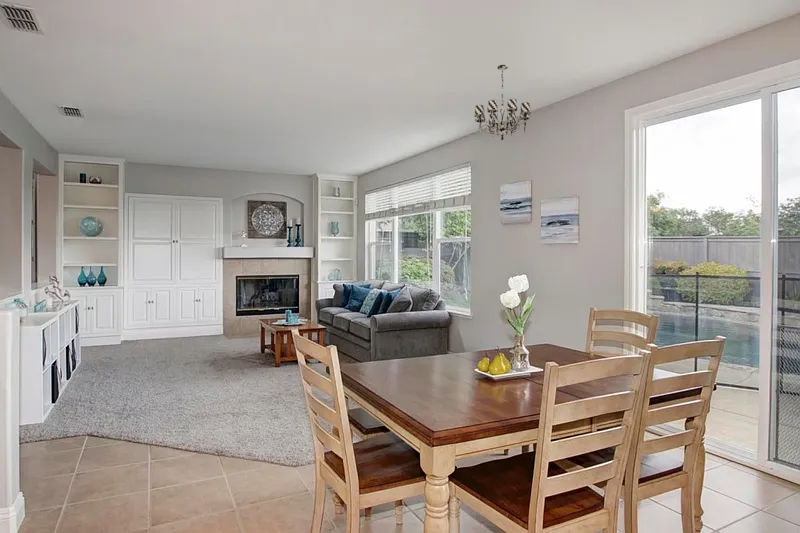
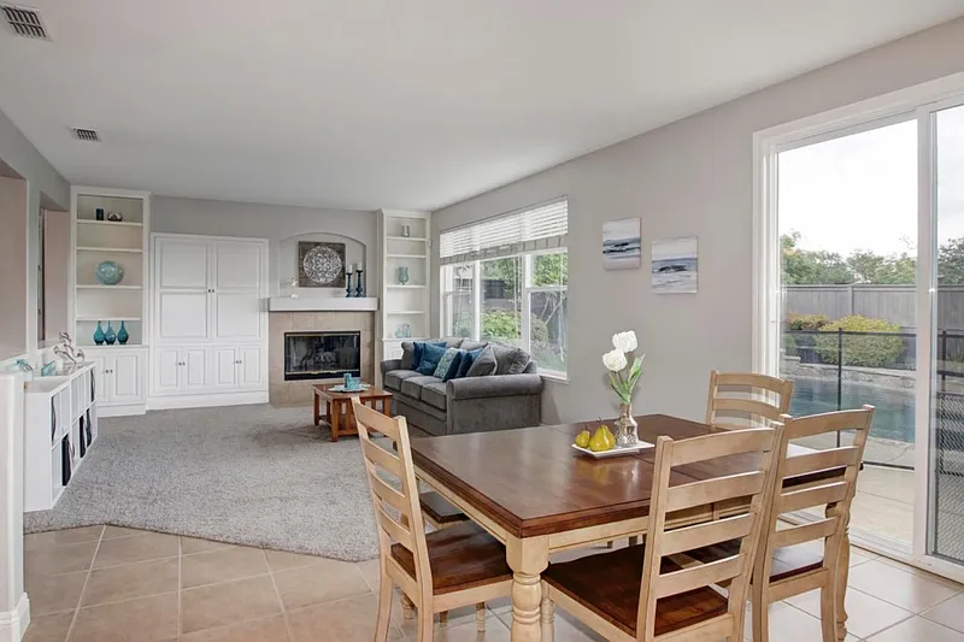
- chandelier [473,64,532,141]
